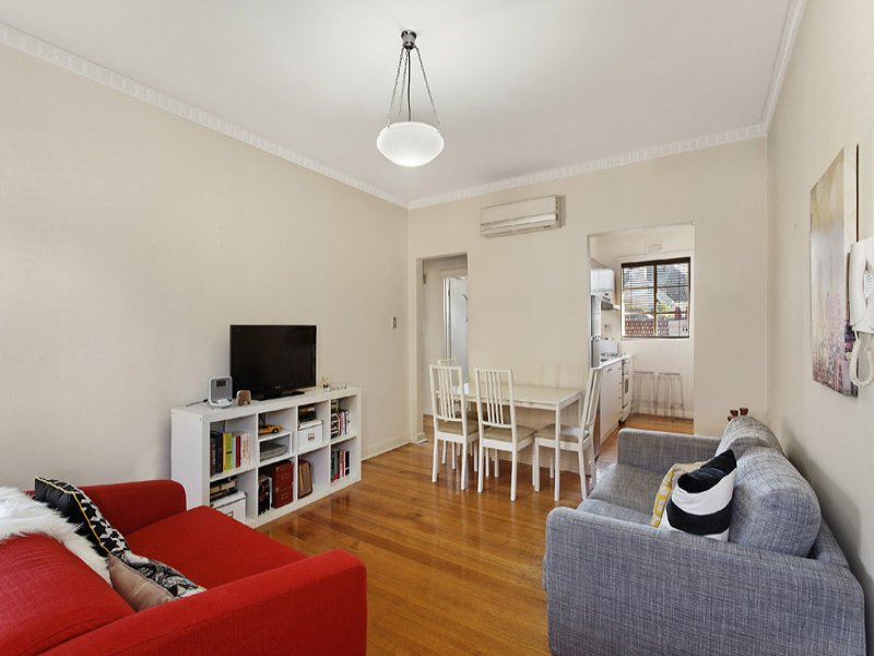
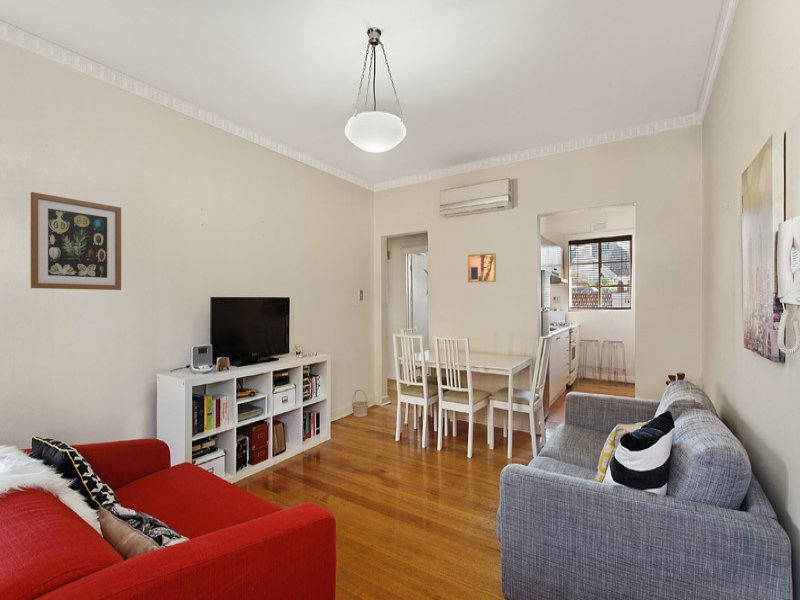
+ basket [351,388,370,418]
+ wall art [467,252,497,284]
+ wall art [30,191,122,291]
